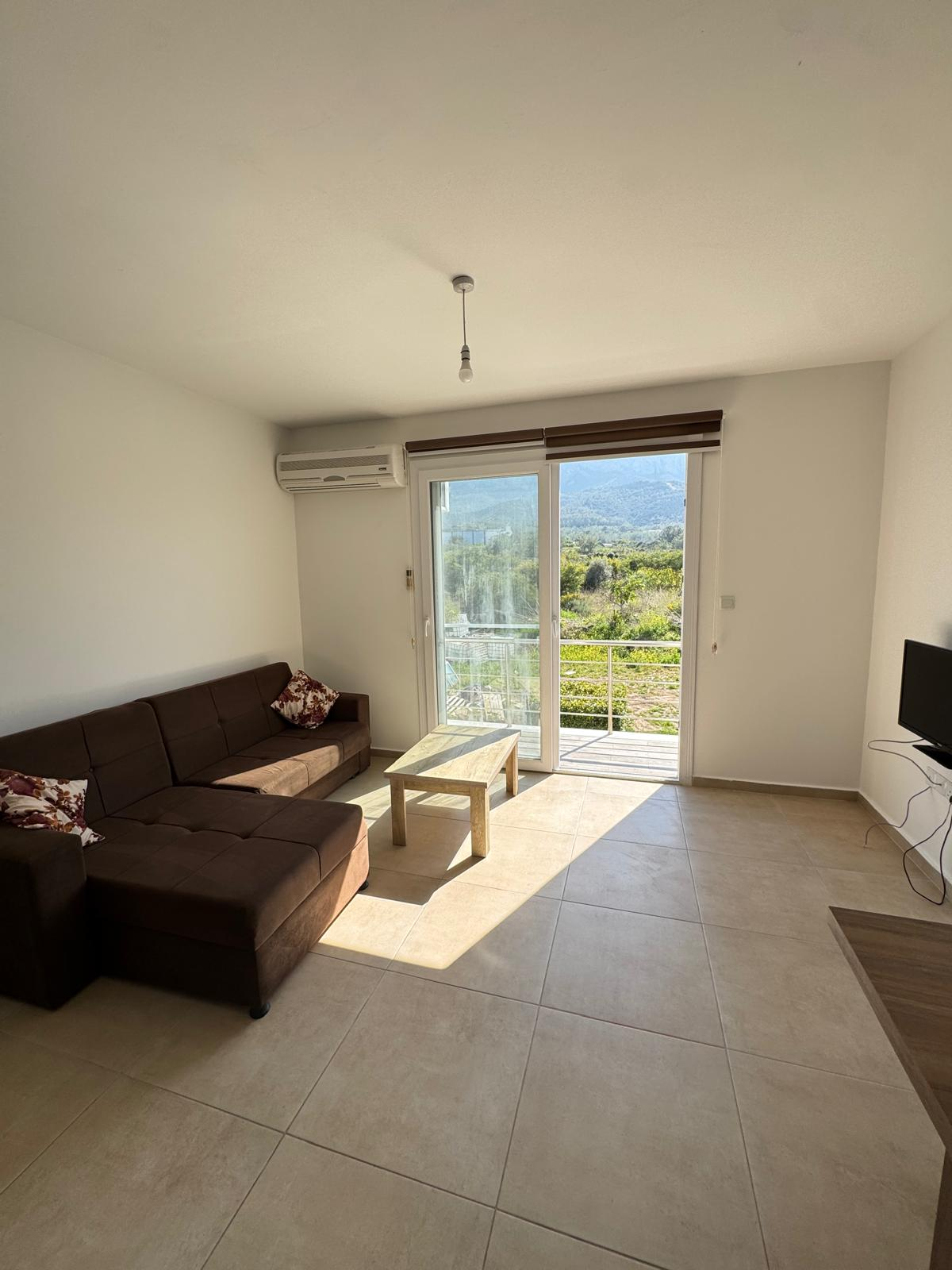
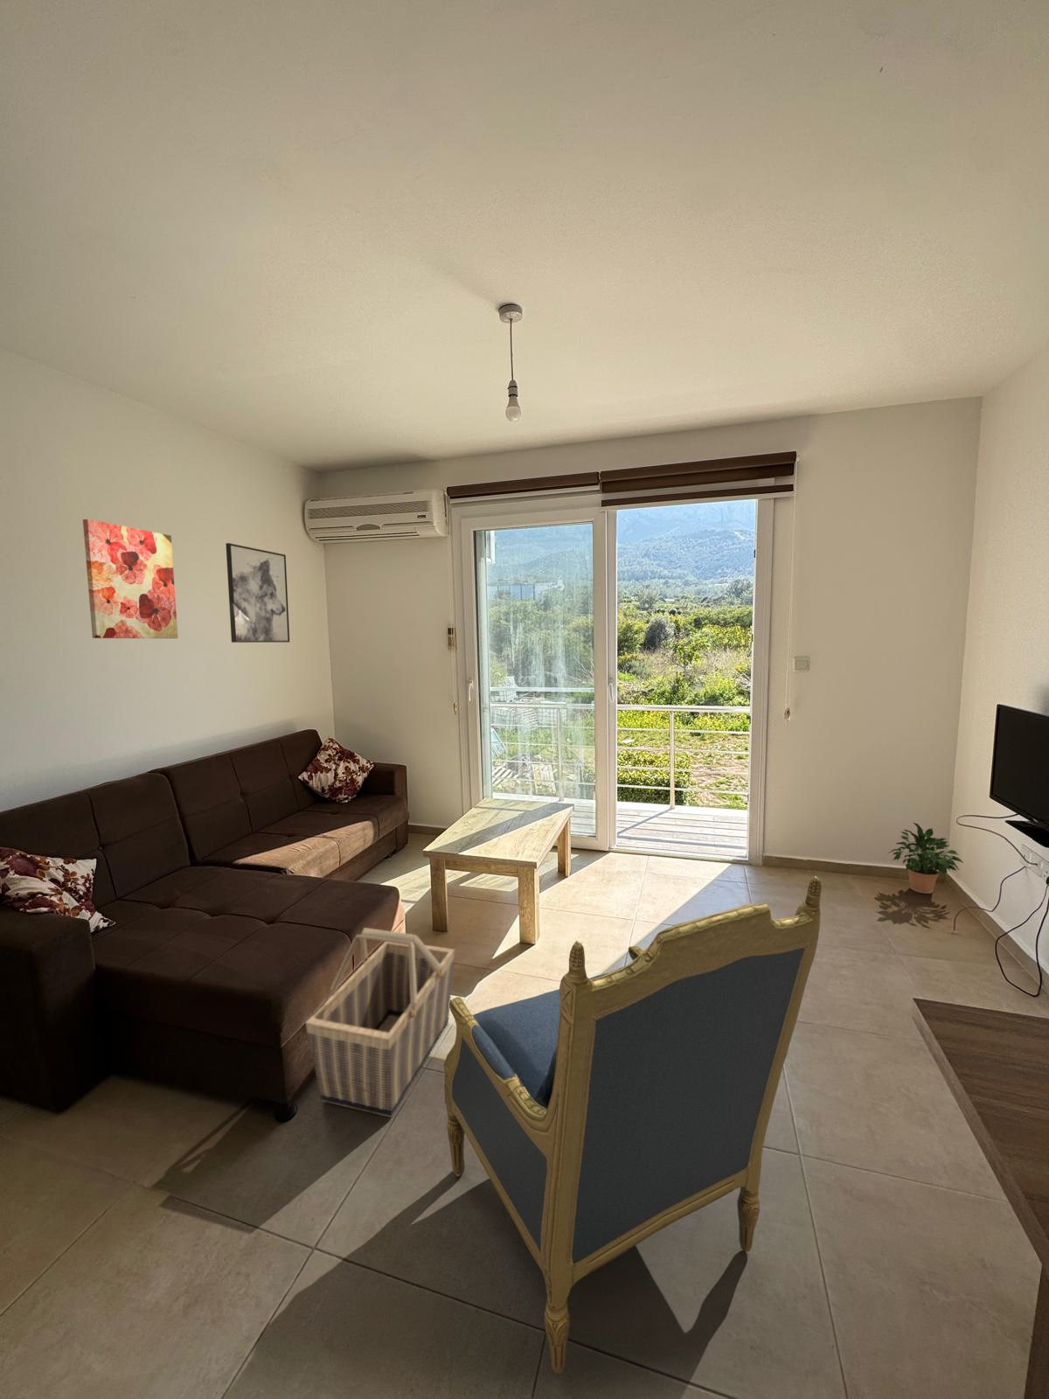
+ potted plant [886,822,964,894]
+ wall art [225,542,290,643]
+ basket [304,926,455,1118]
+ wall art [83,519,179,639]
+ armchair [443,876,823,1375]
